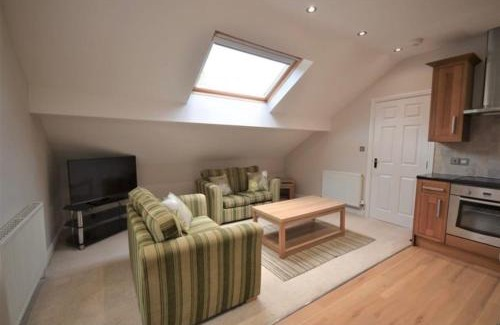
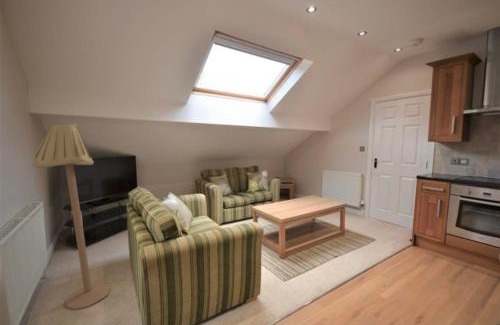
+ floor lamp [31,122,111,310]
